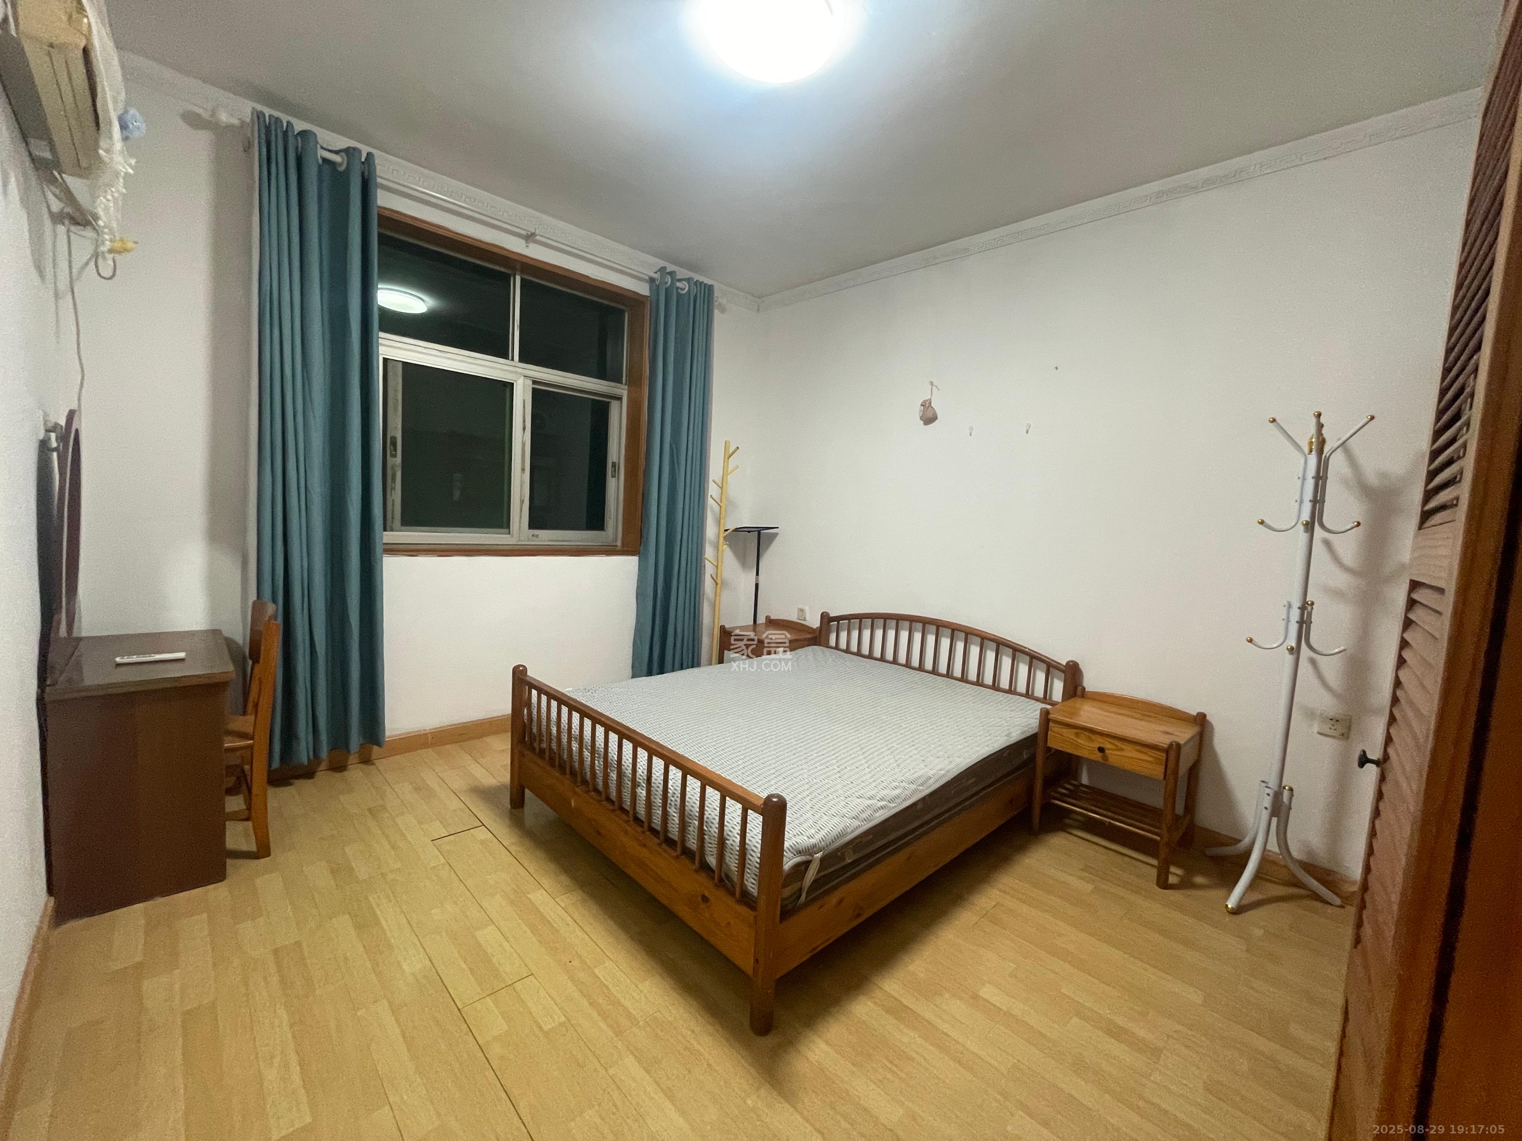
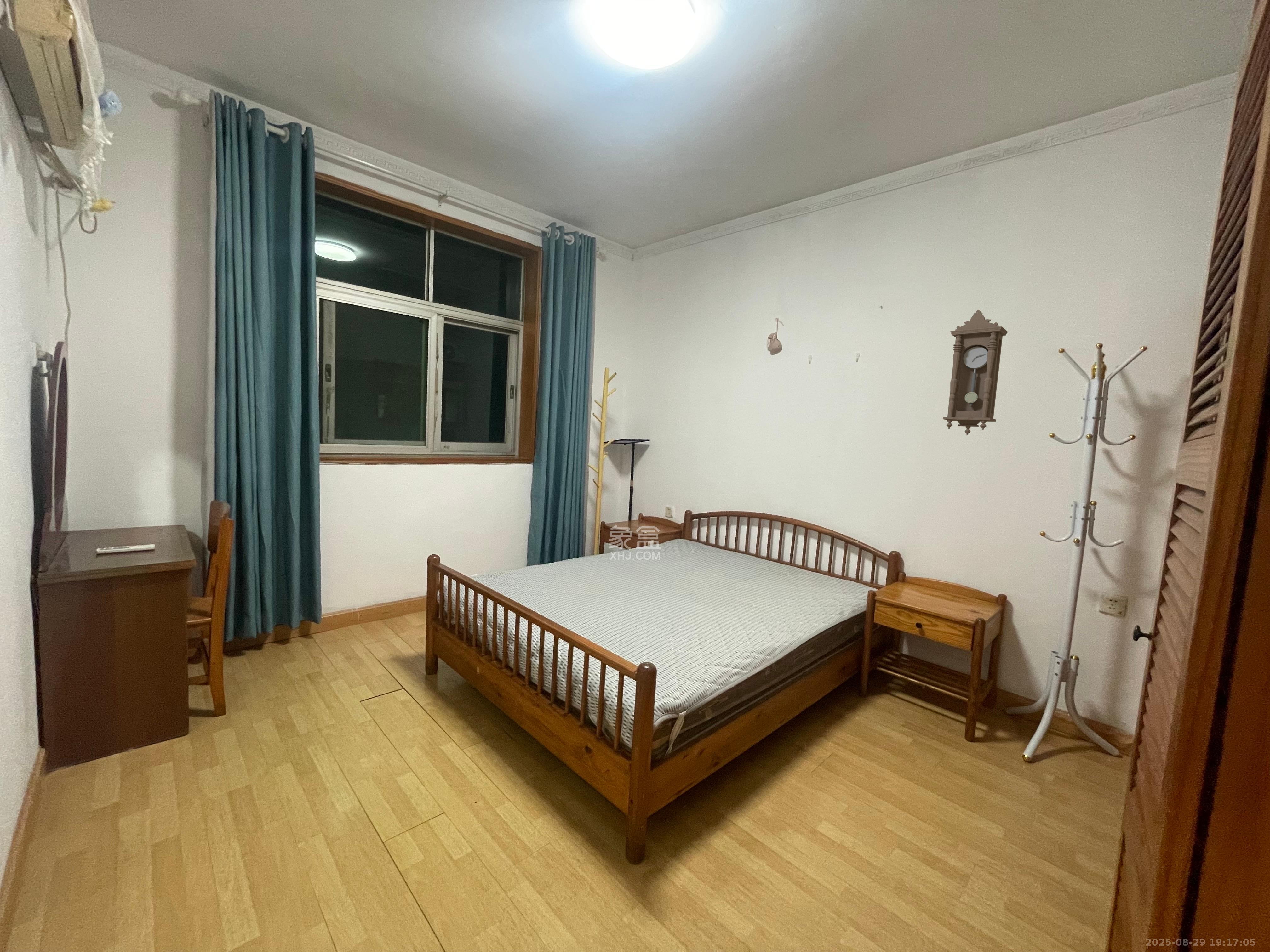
+ pendulum clock [942,309,1008,435]
